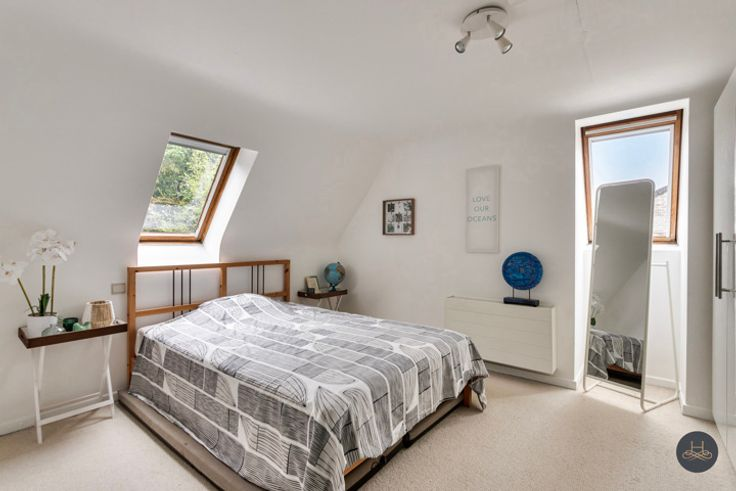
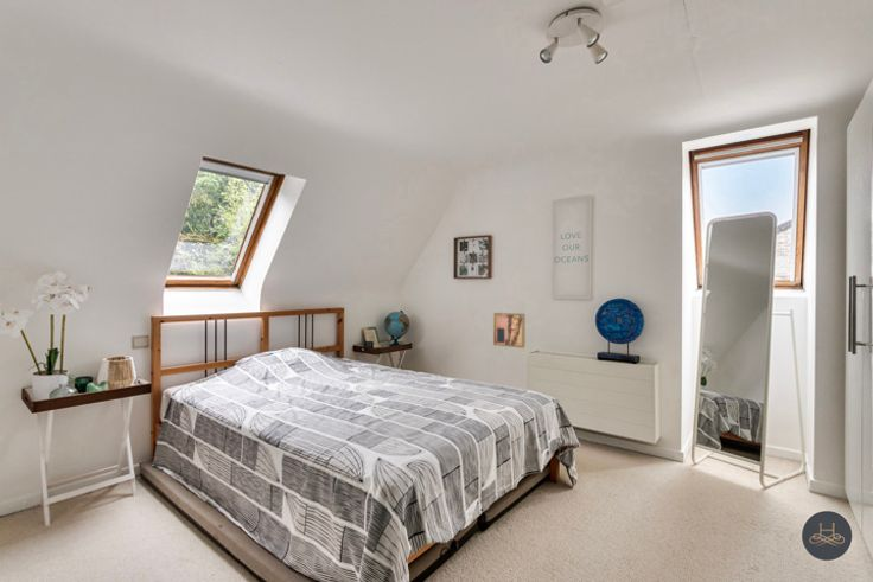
+ wall art [492,312,527,350]
